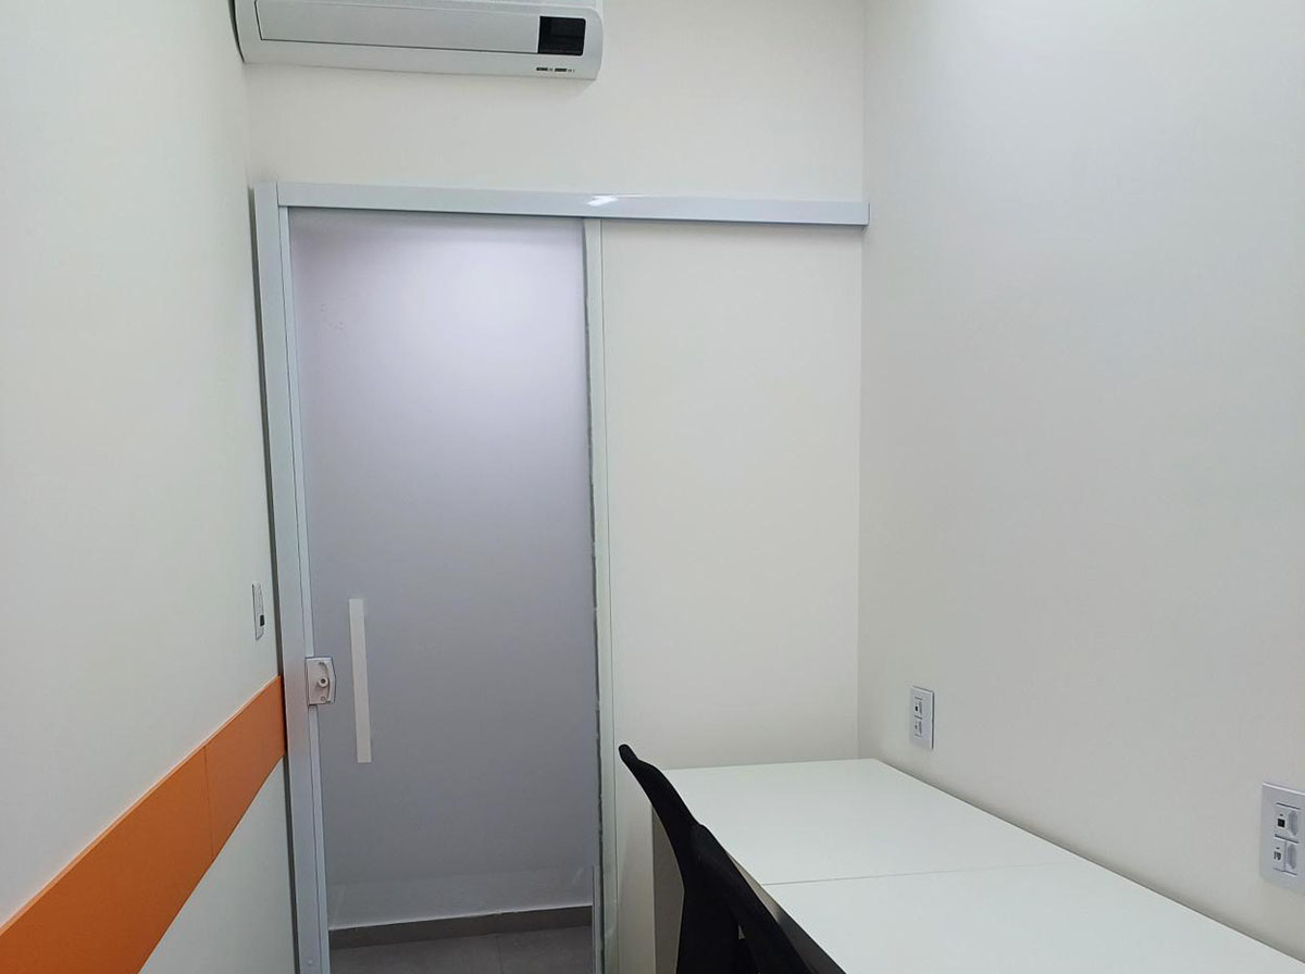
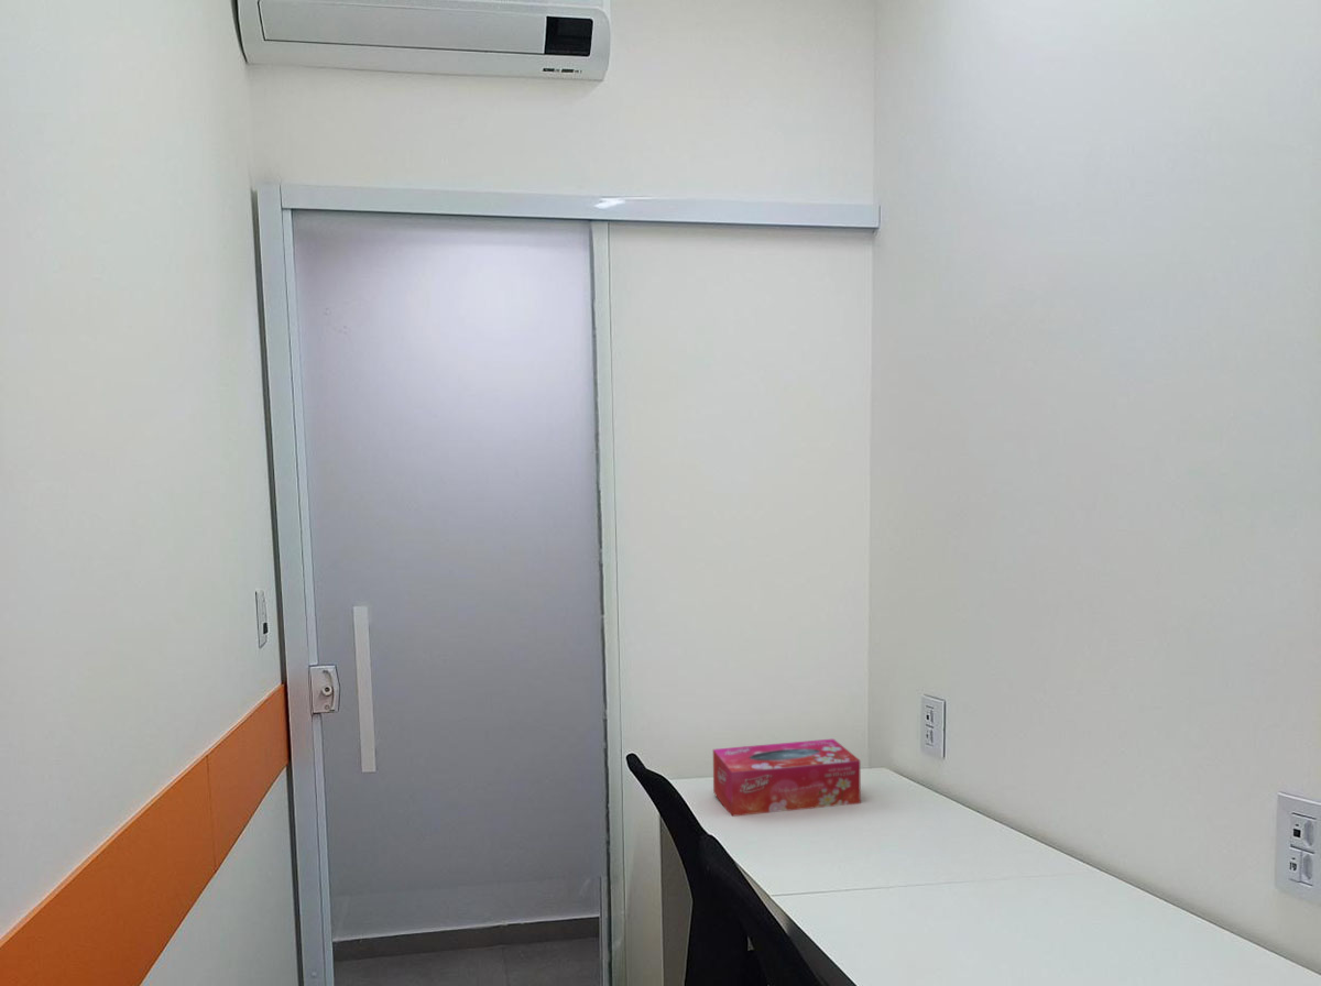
+ tissue box [712,737,862,818]
